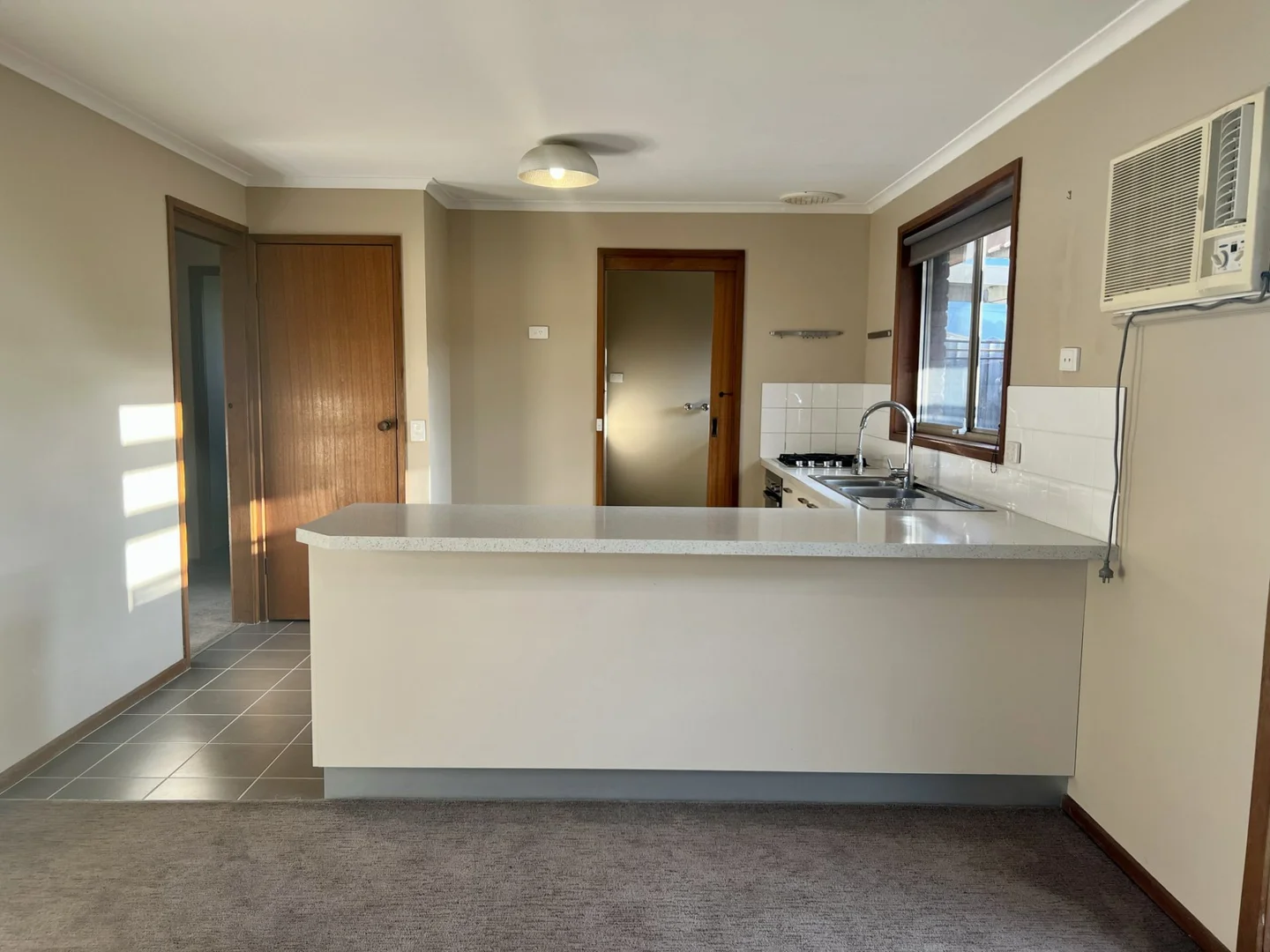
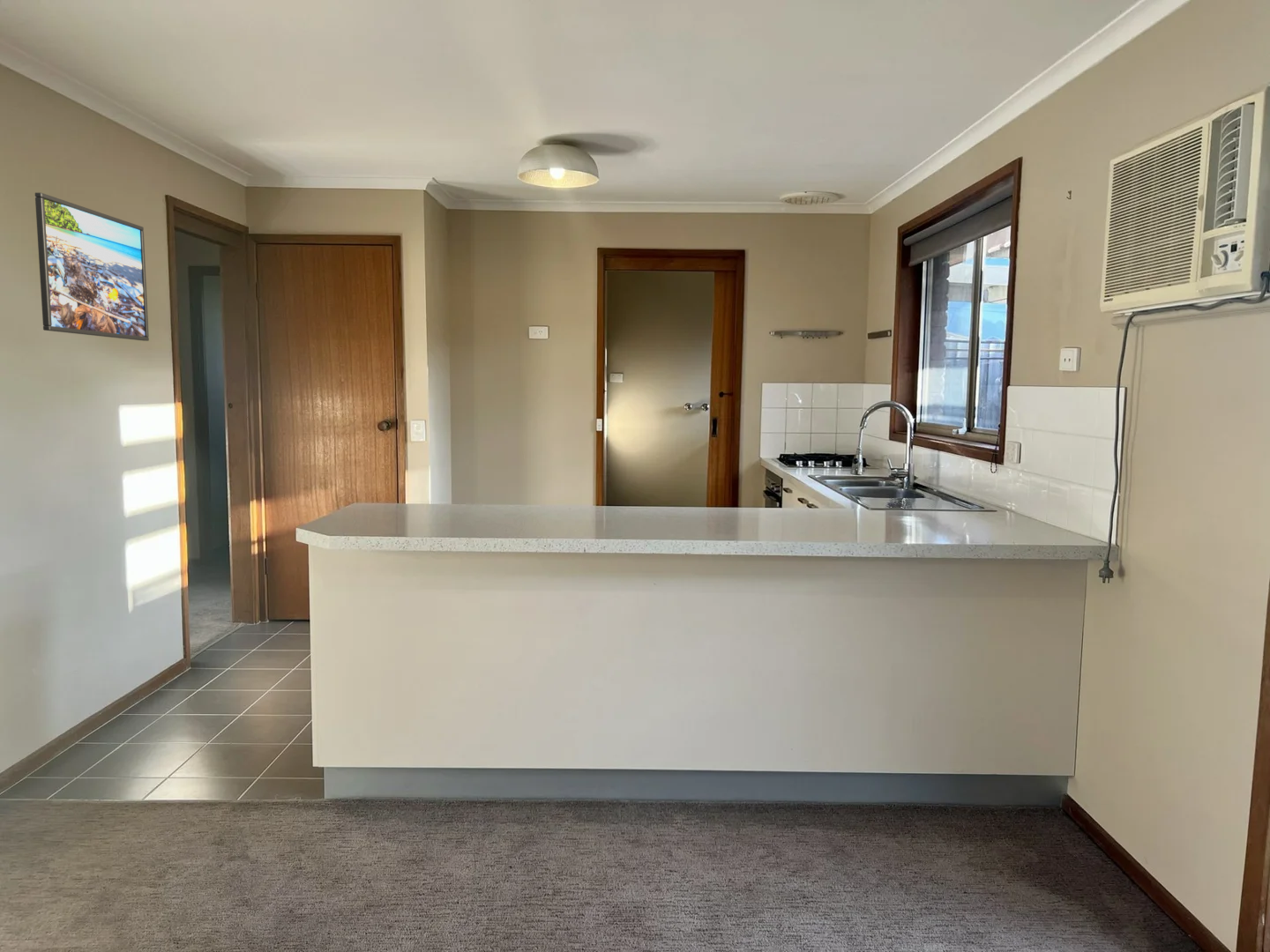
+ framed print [34,192,150,342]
